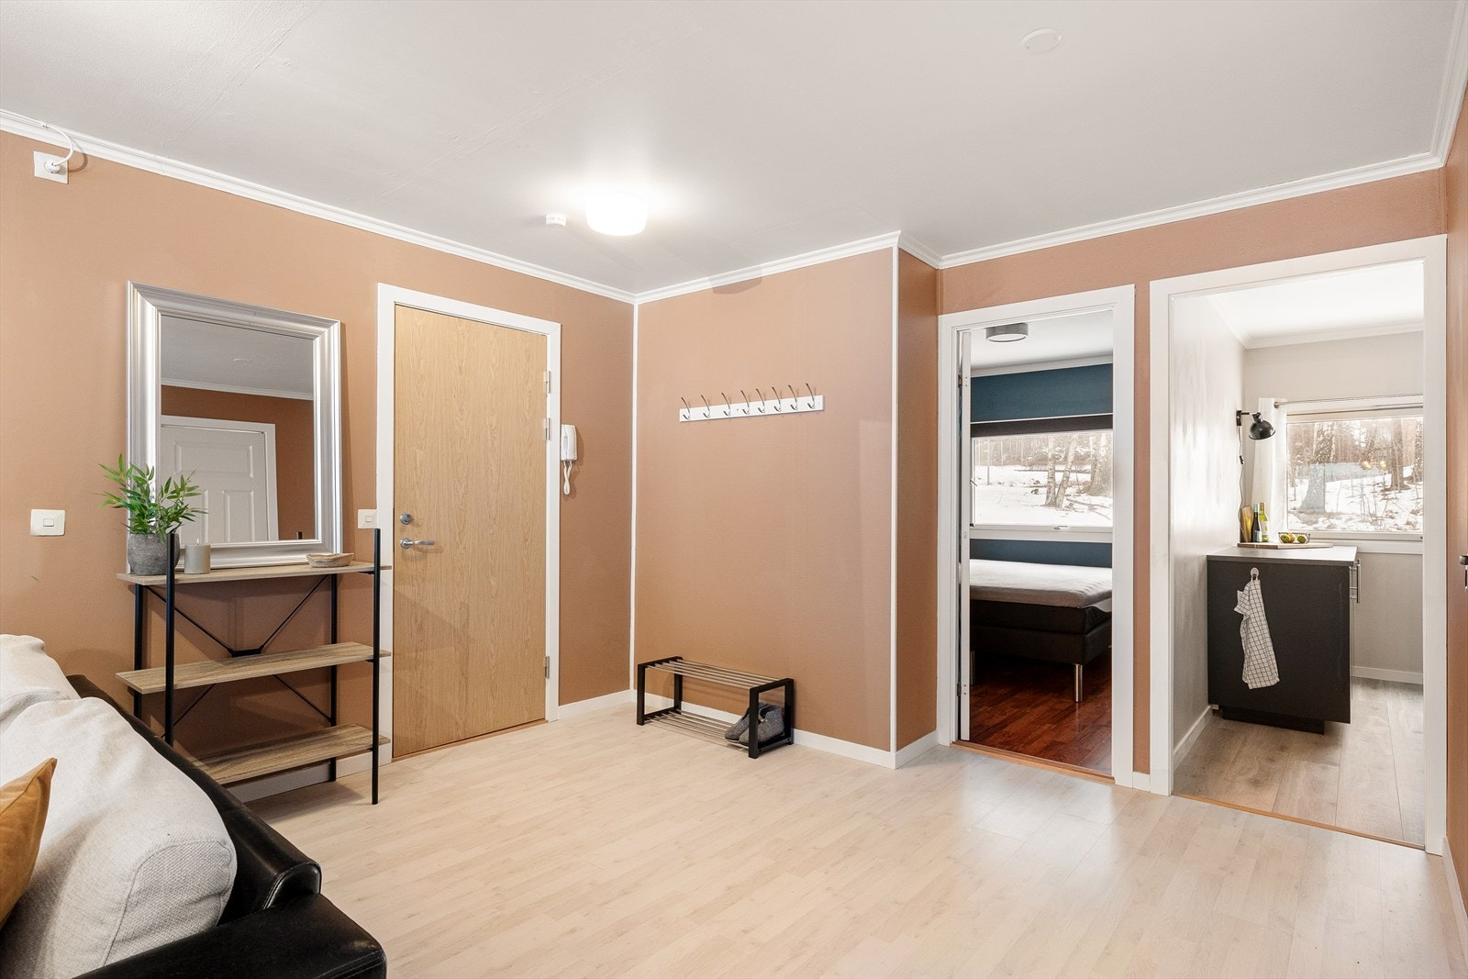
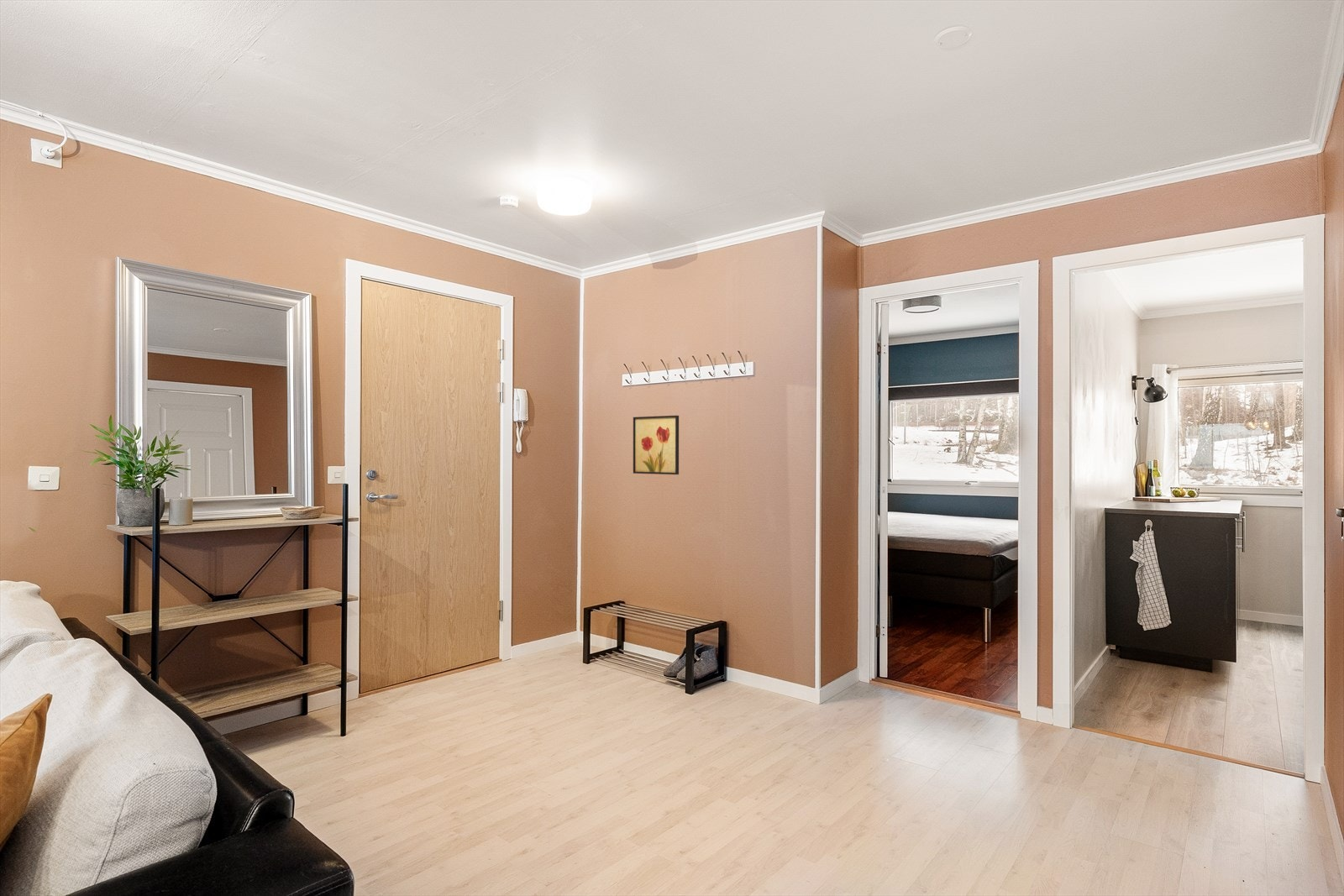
+ wall art [633,415,680,475]
